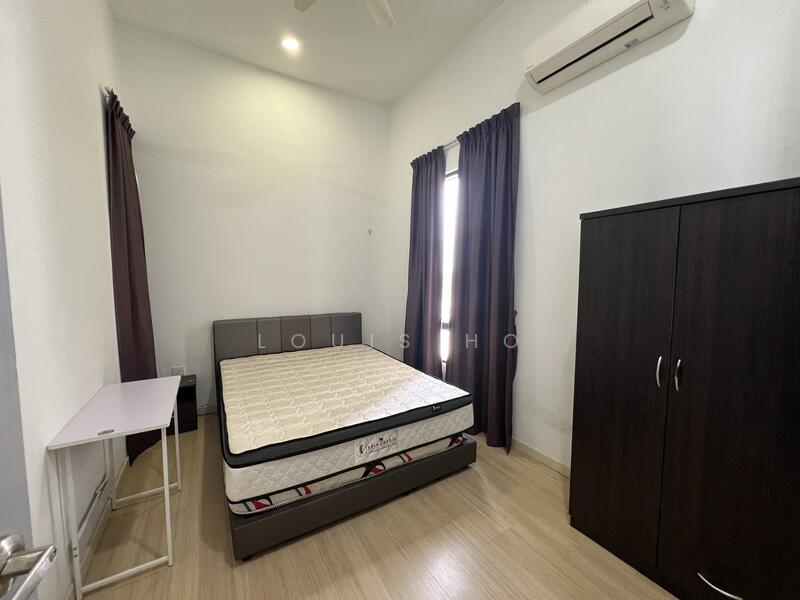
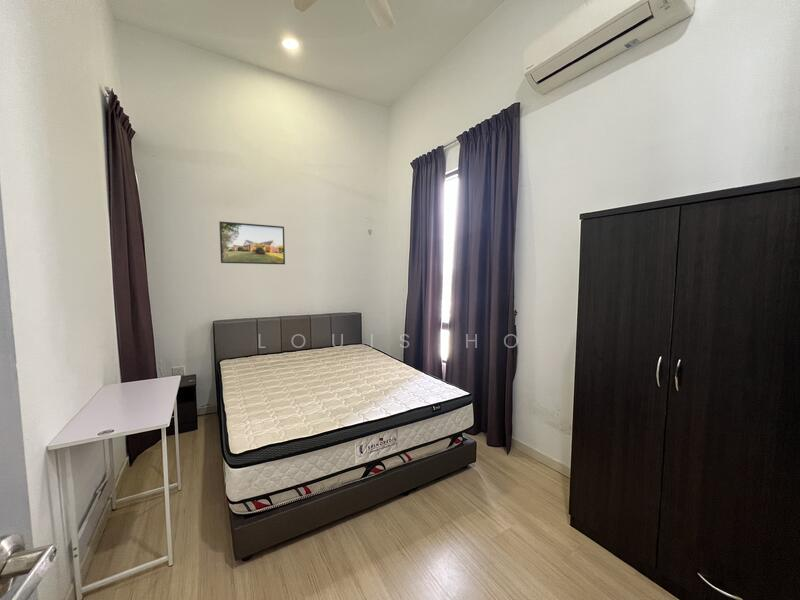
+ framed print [218,221,286,265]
